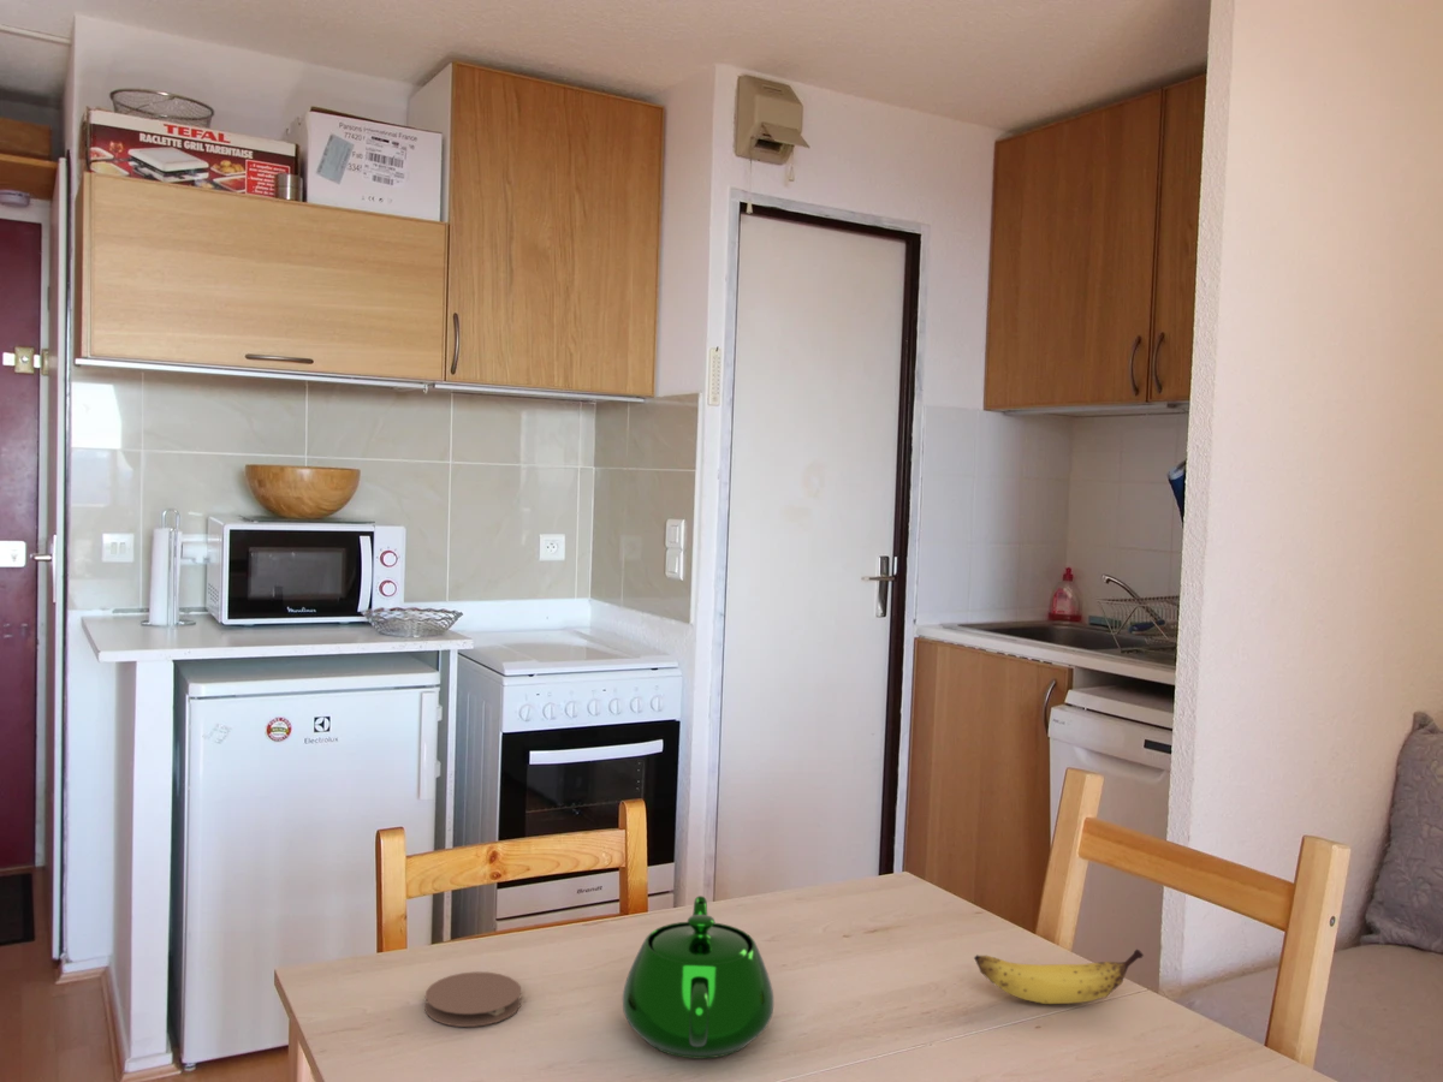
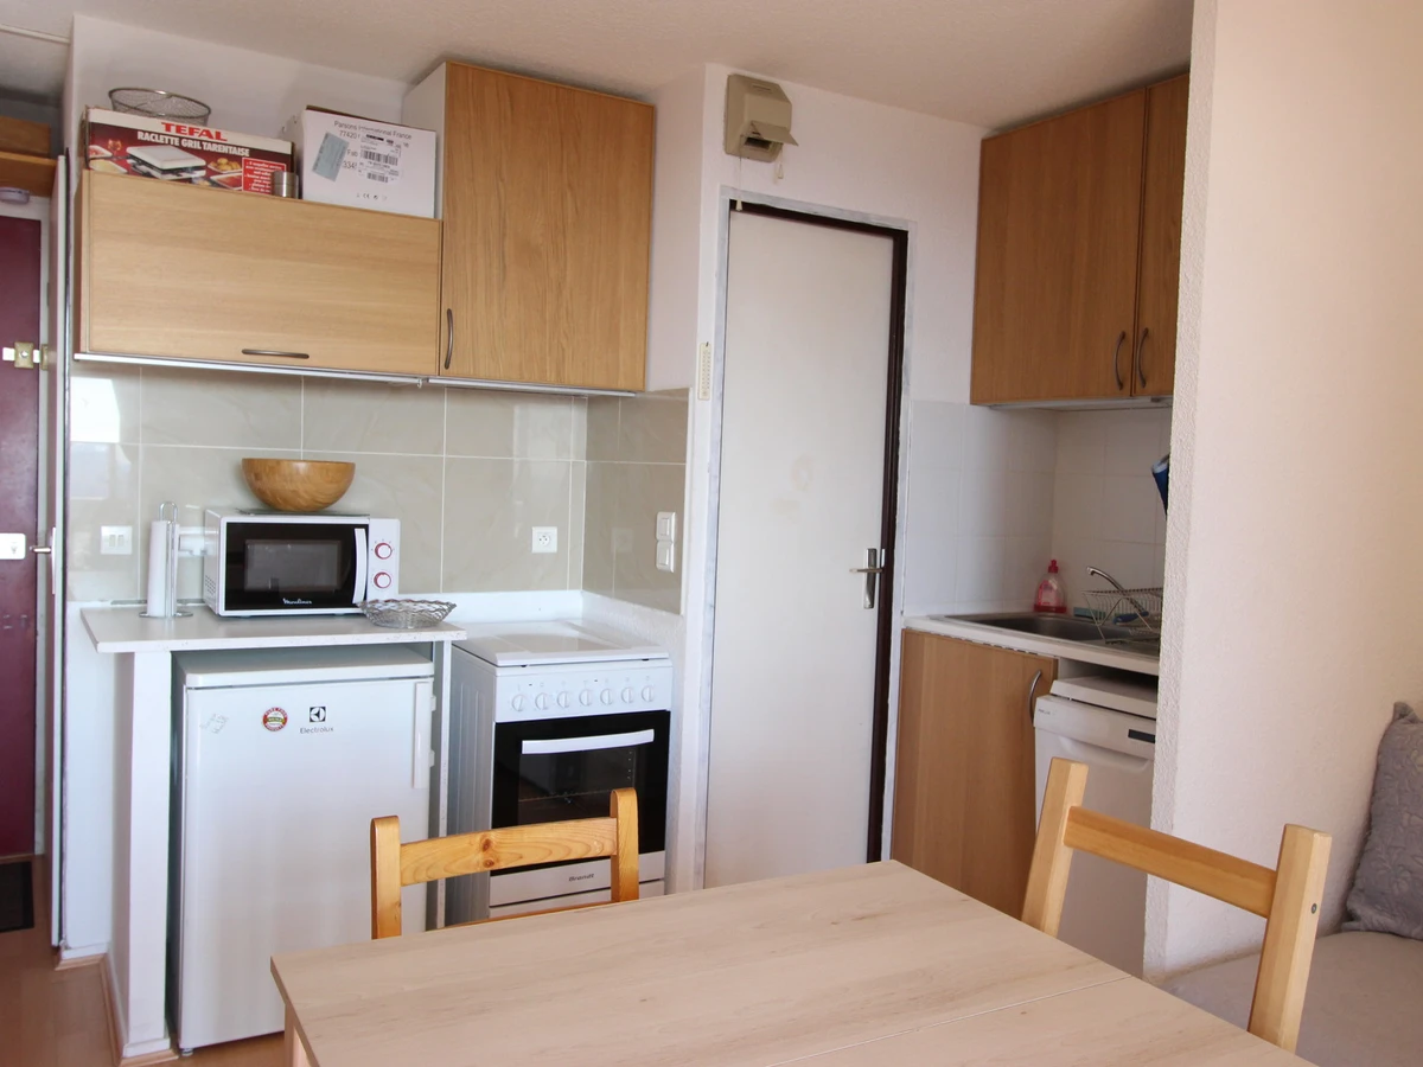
- coaster [423,970,522,1028]
- banana [973,947,1145,1005]
- teapot [622,894,774,1059]
